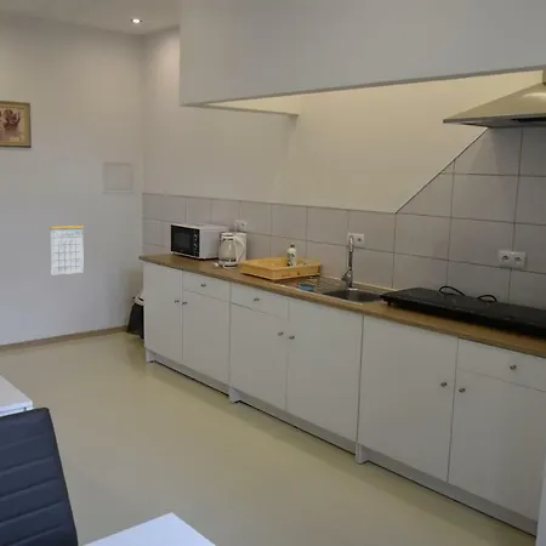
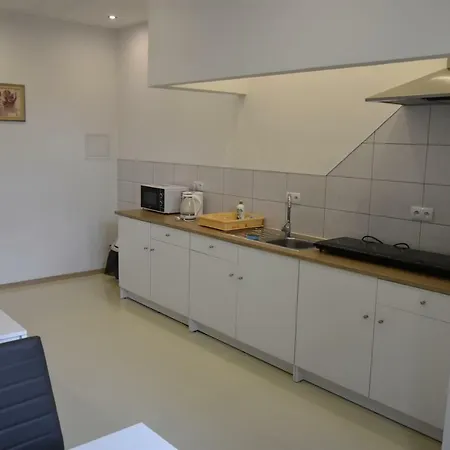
- calendar [49,217,85,275]
